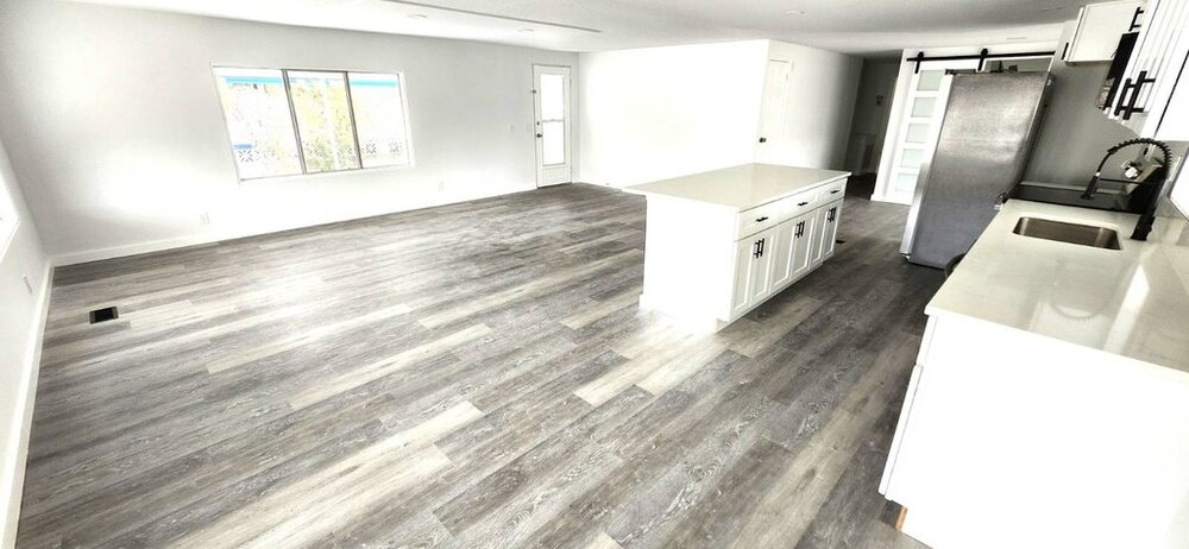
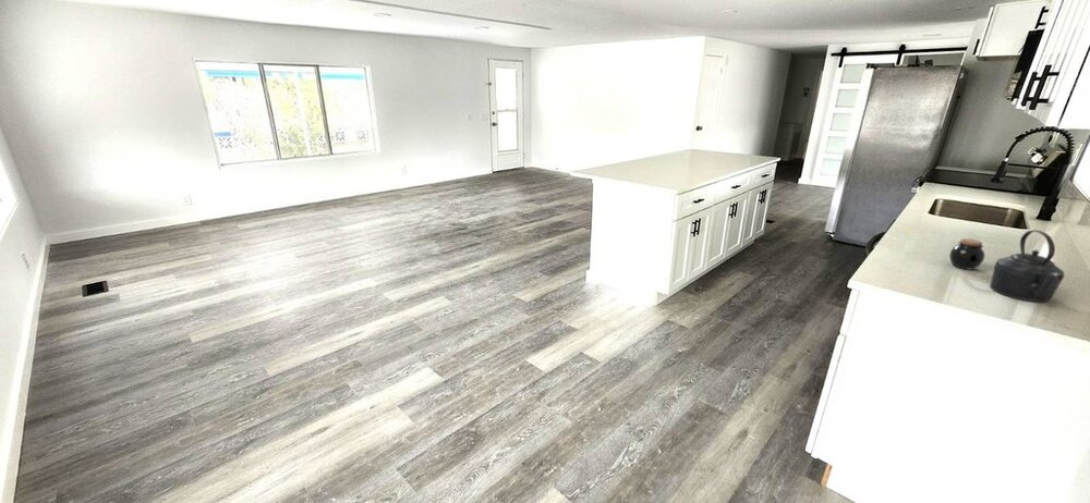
+ jar [948,237,985,270]
+ kettle [989,229,1066,303]
